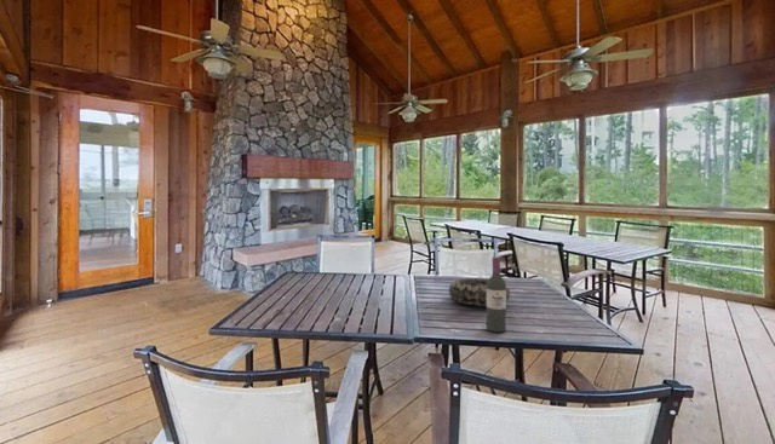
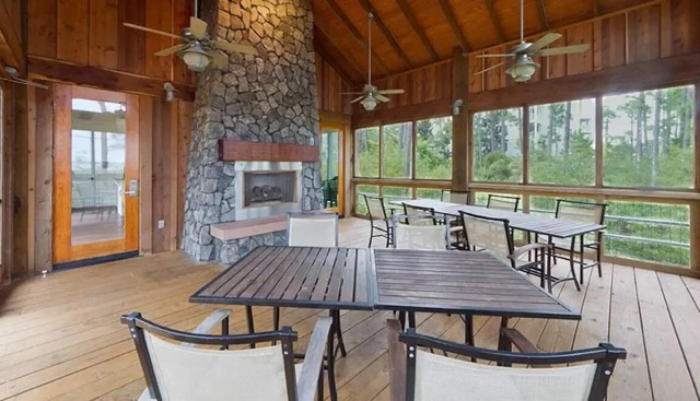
- decorative bowl [448,277,511,307]
- wine bottle [486,255,507,333]
